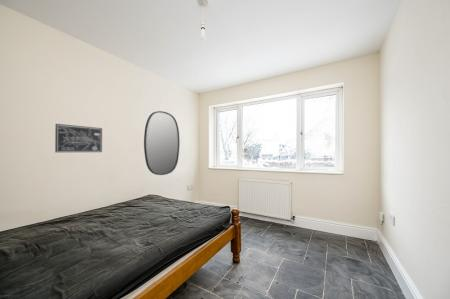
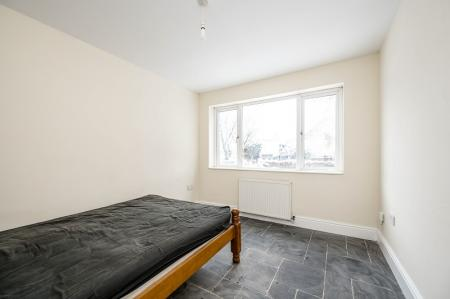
- wall art [54,123,103,153]
- home mirror [143,110,181,176]
